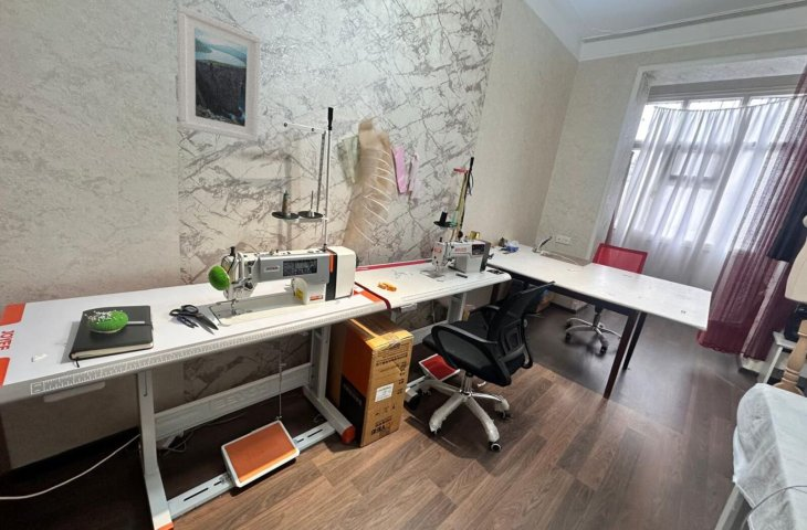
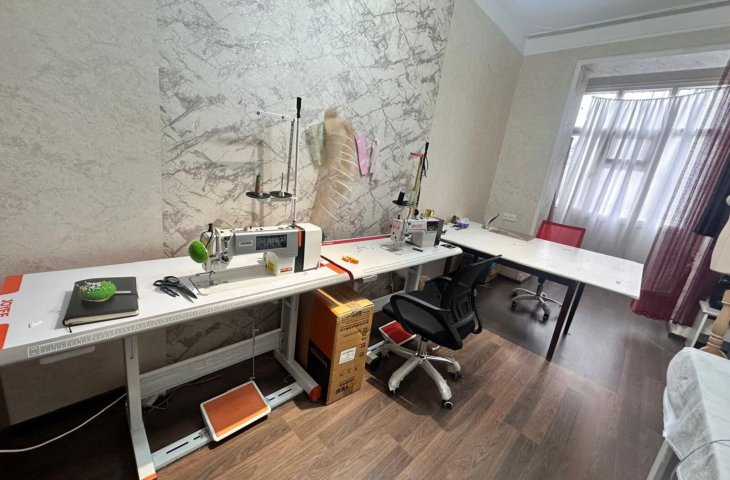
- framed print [176,3,262,142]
